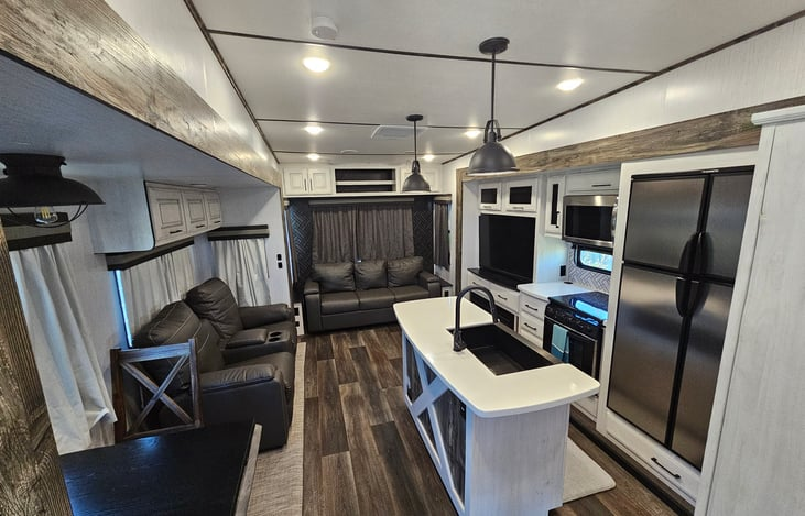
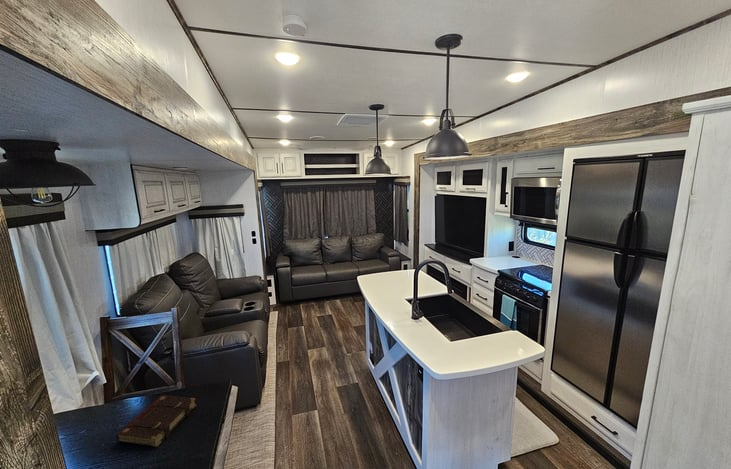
+ book [116,394,197,448]
